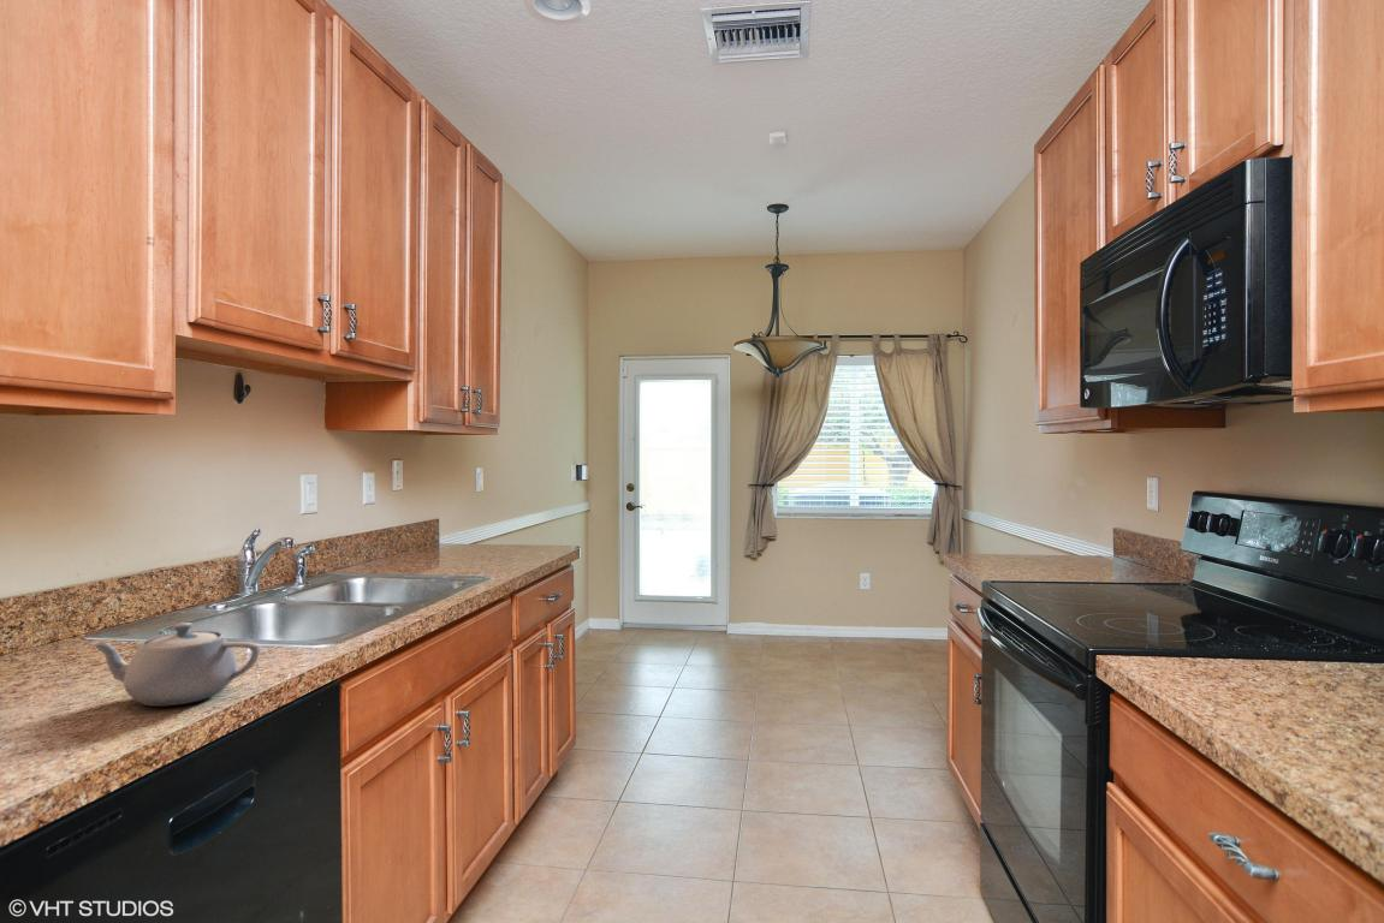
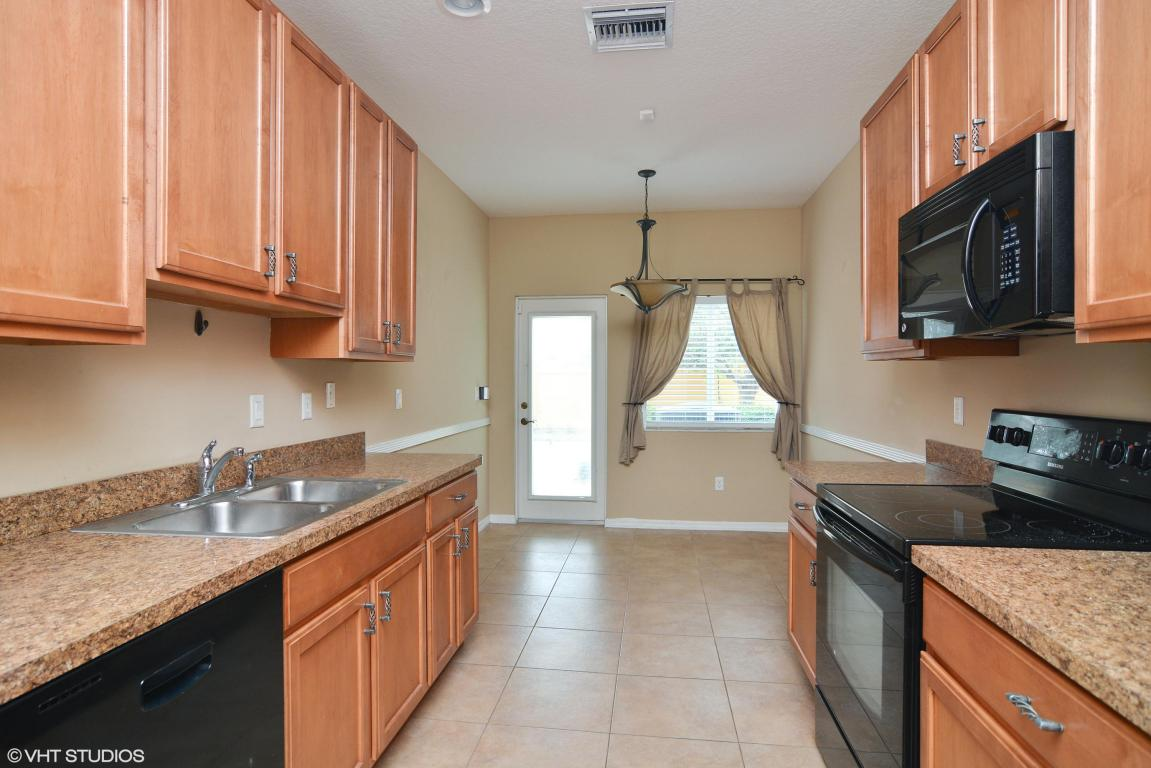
- teapot [89,621,261,707]
